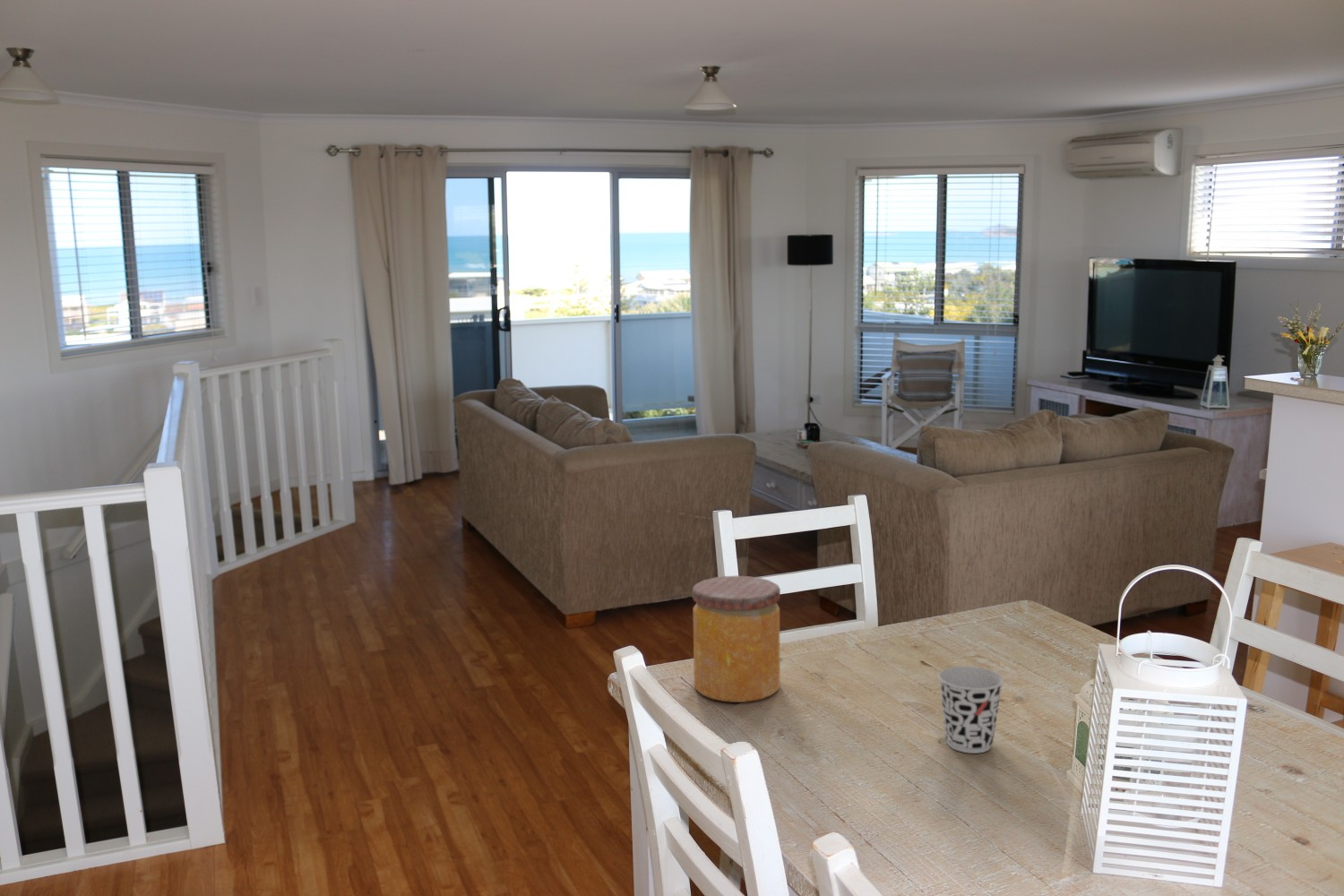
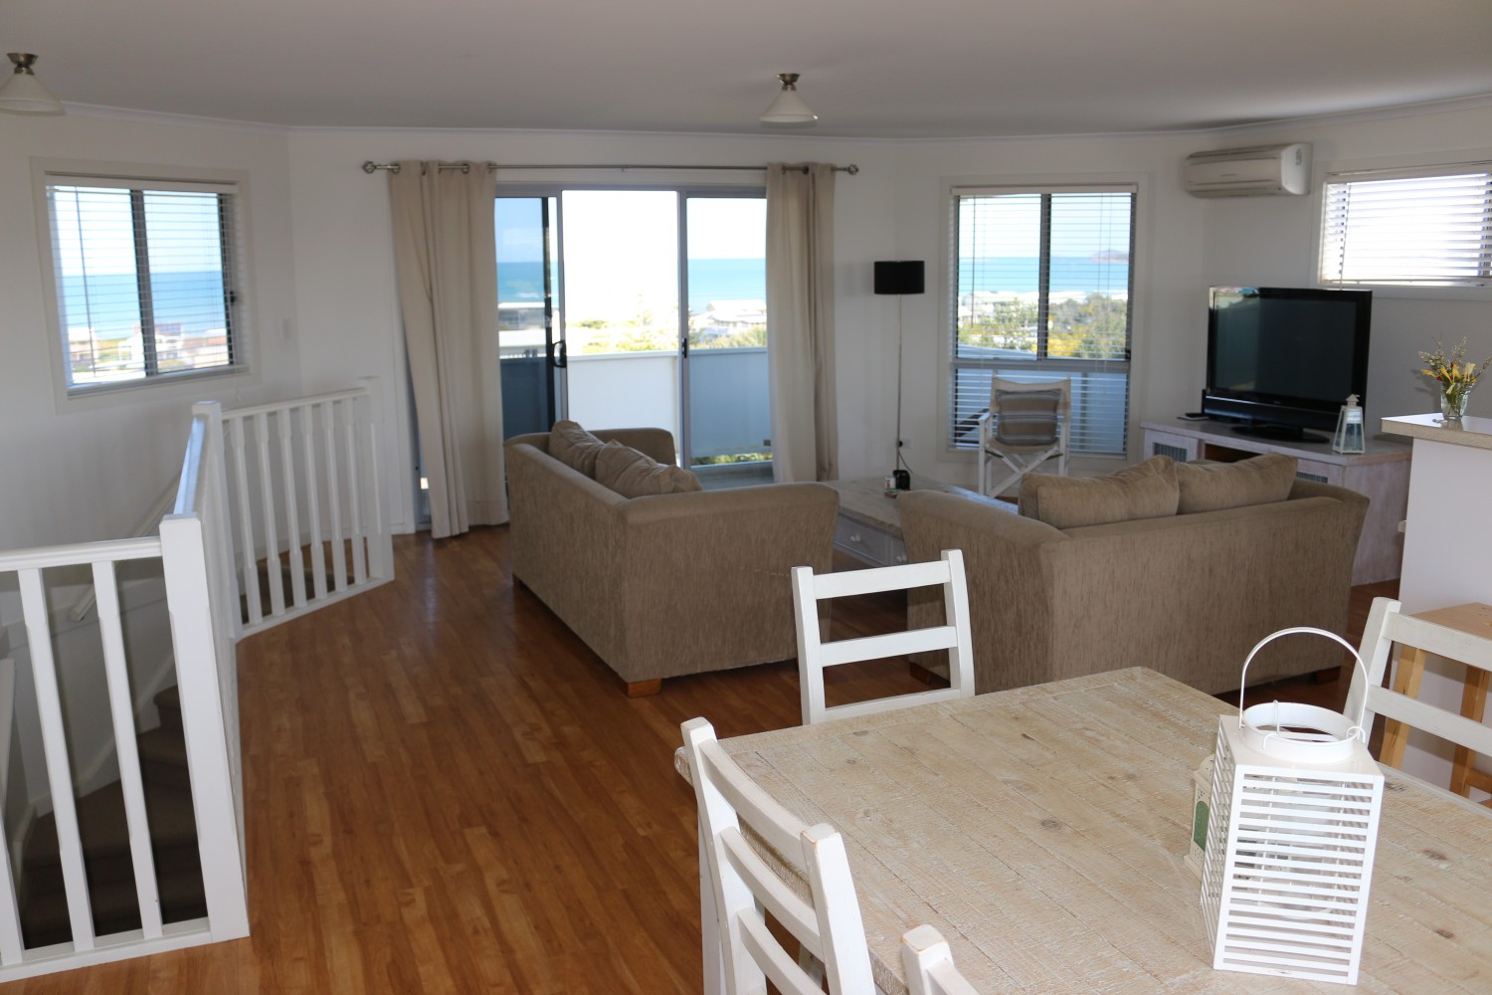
- cup [937,666,1004,754]
- jar [692,575,781,703]
